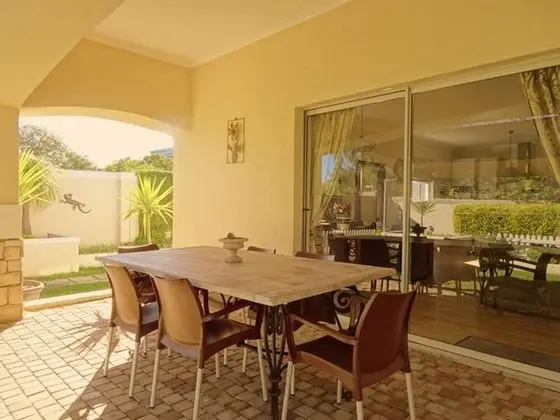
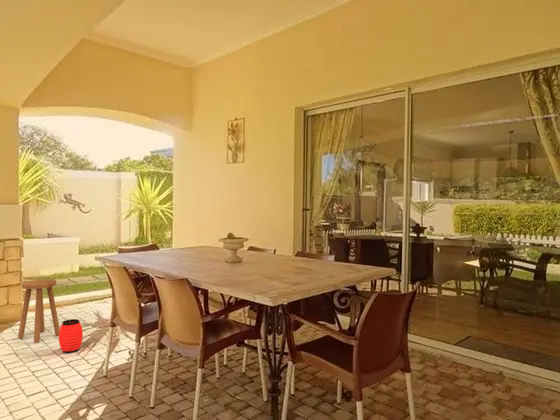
+ stool [17,278,60,344]
+ lantern [58,317,84,354]
